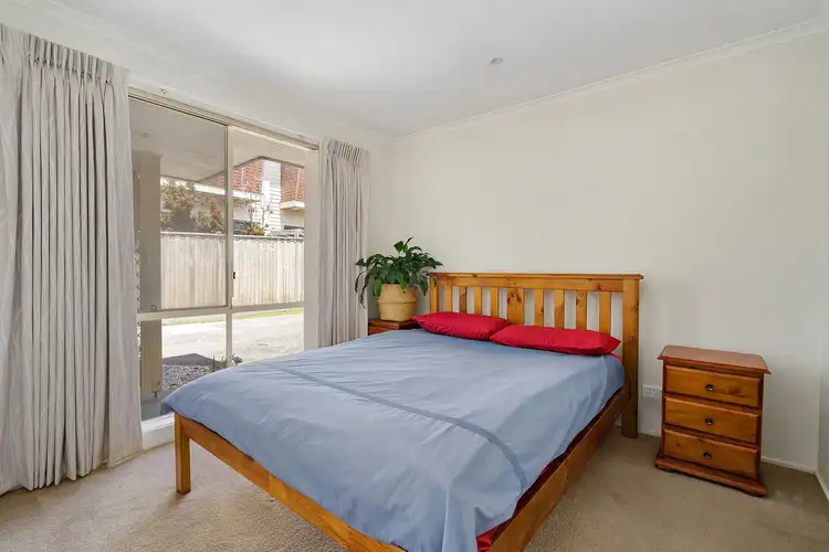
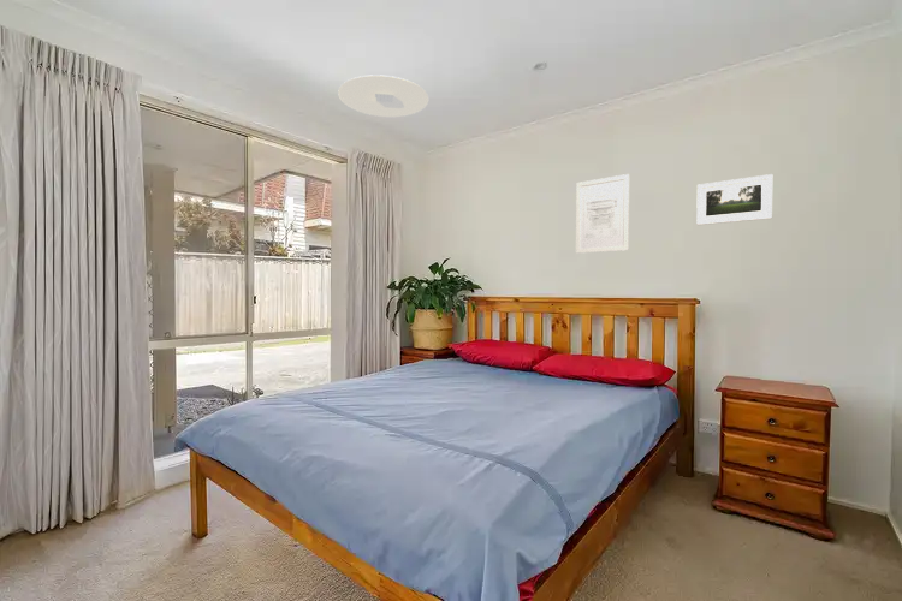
+ wall art [575,173,630,255]
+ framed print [695,173,773,226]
+ ceiling light [337,73,429,118]
